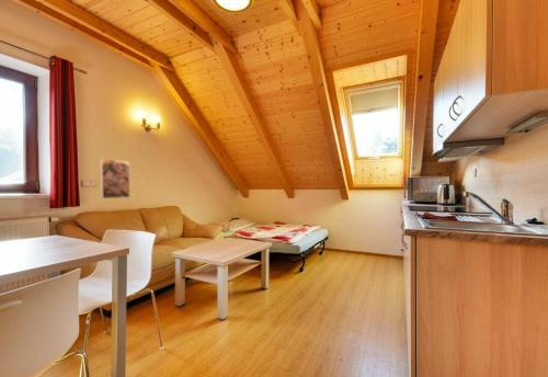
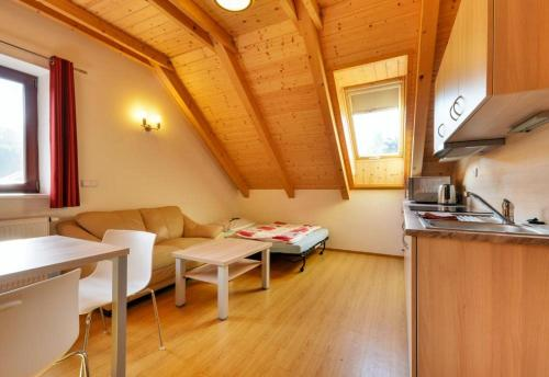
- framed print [100,158,130,199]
